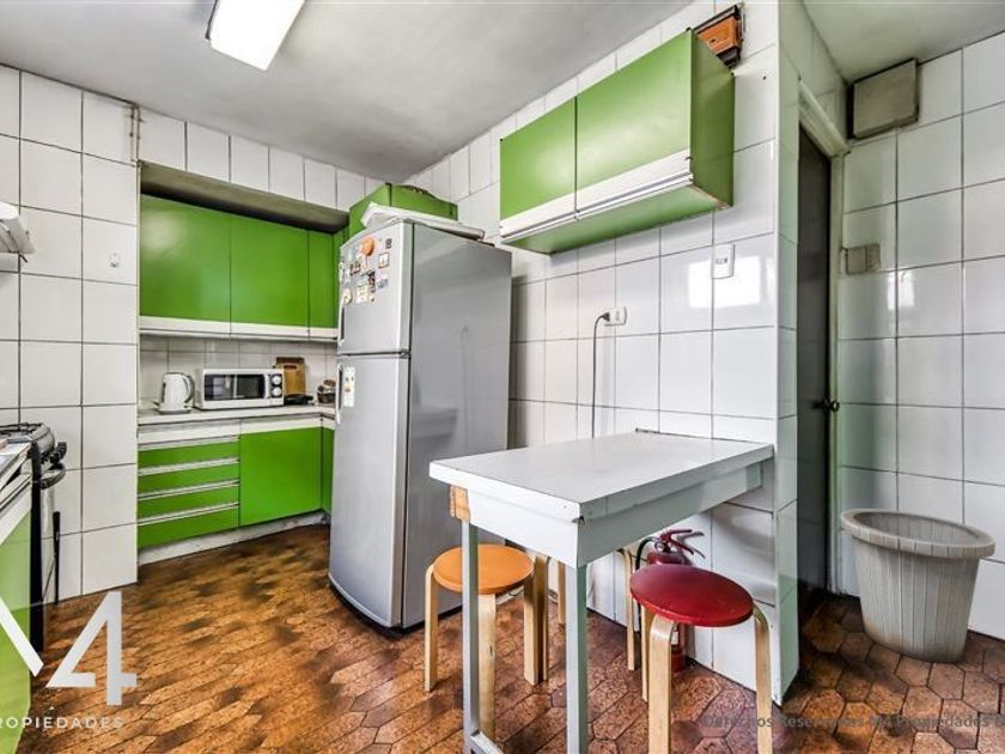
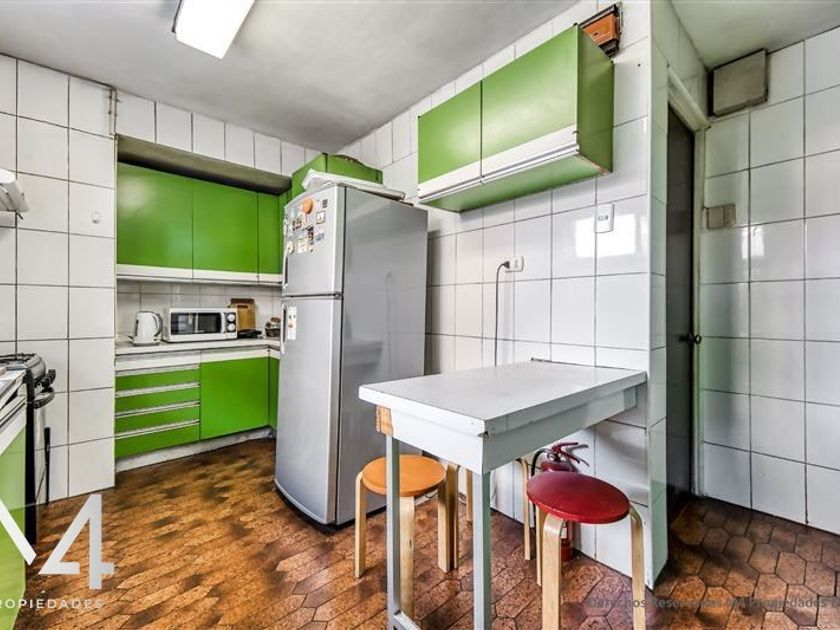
- trash can [839,507,997,664]
